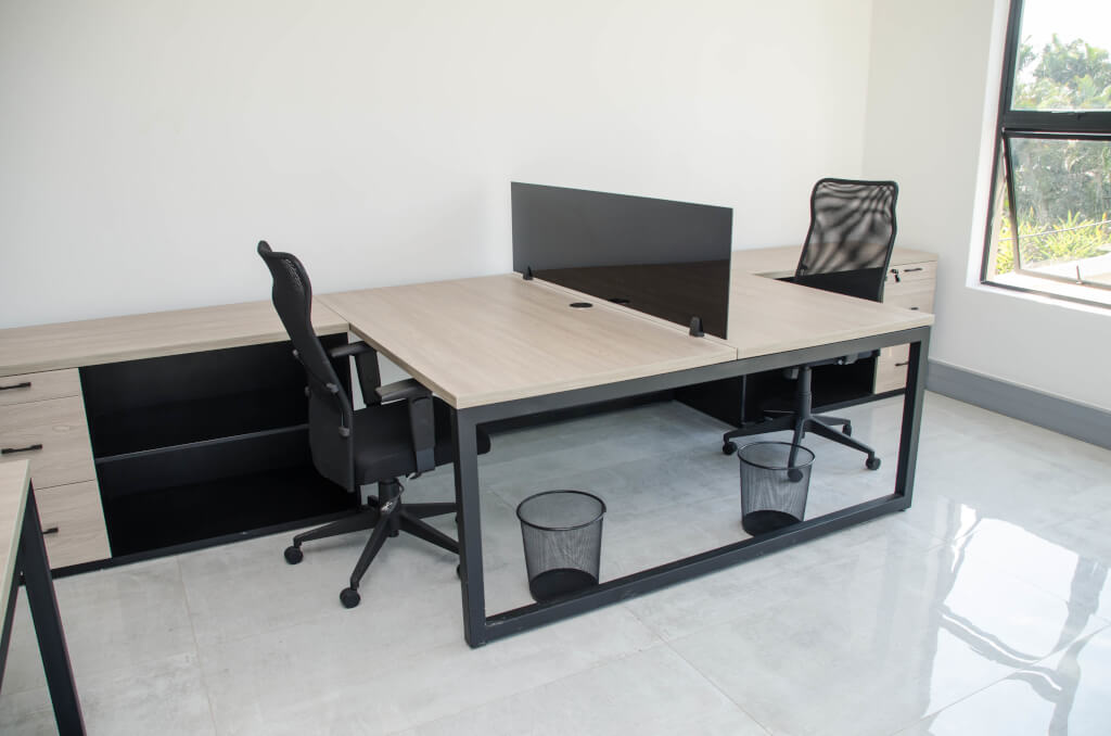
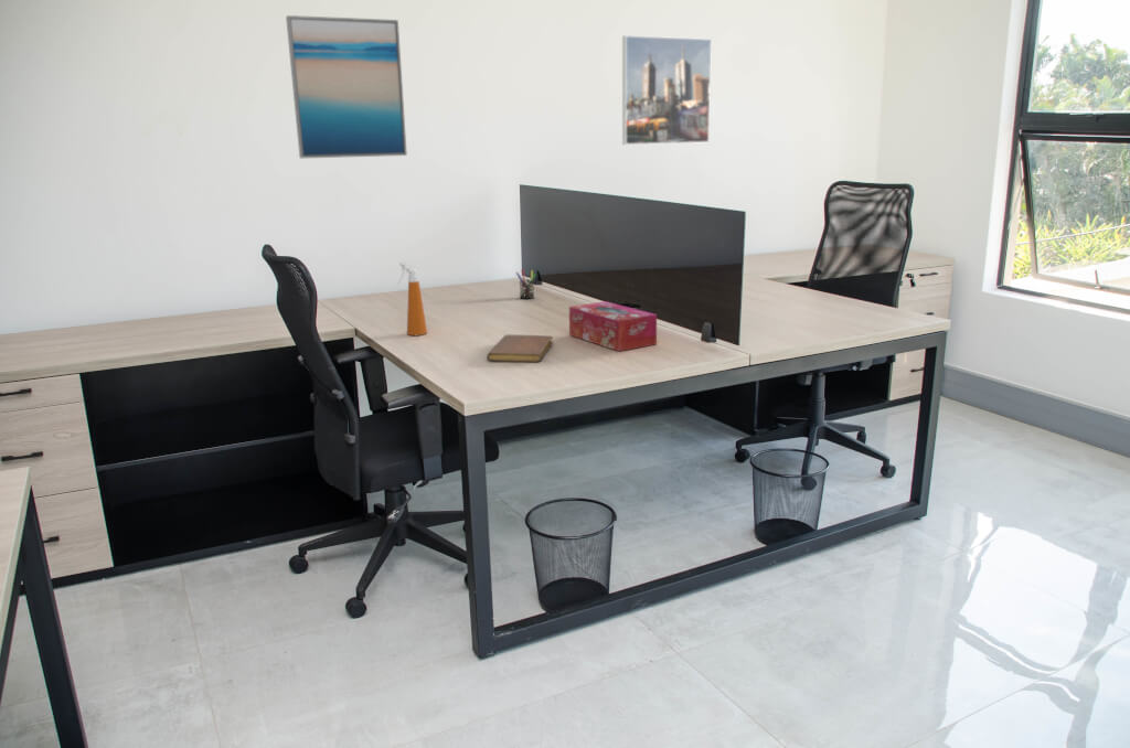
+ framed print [621,34,713,146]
+ spray bottle [396,260,428,336]
+ wall art [285,14,408,159]
+ notebook [487,333,554,363]
+ tissue box [568,300,658,352]
+ pen holder [515,268,536,300]
